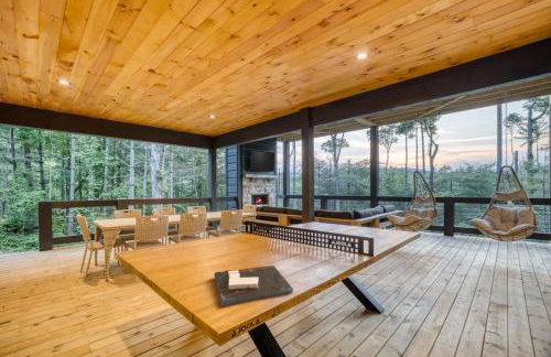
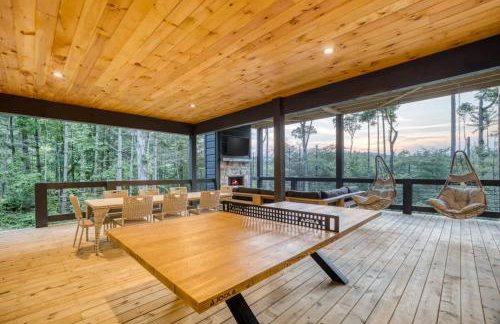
- board game [214,264,294,309]
